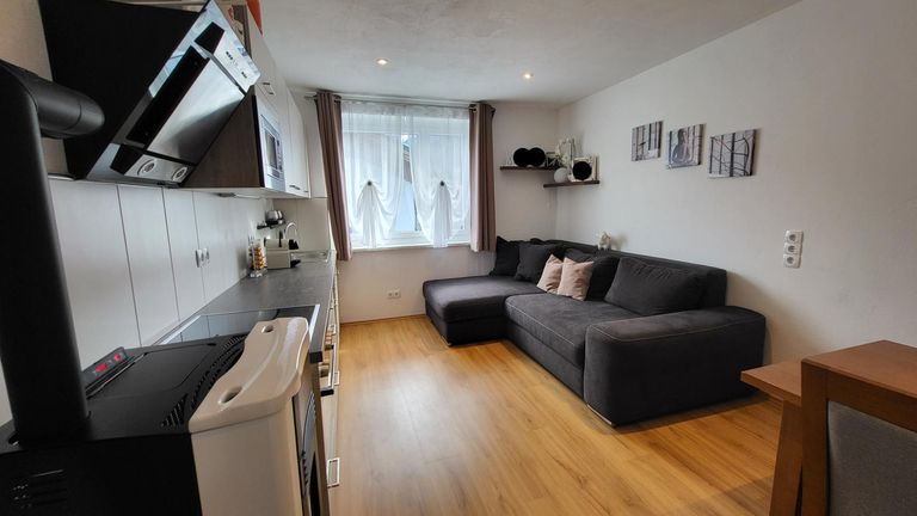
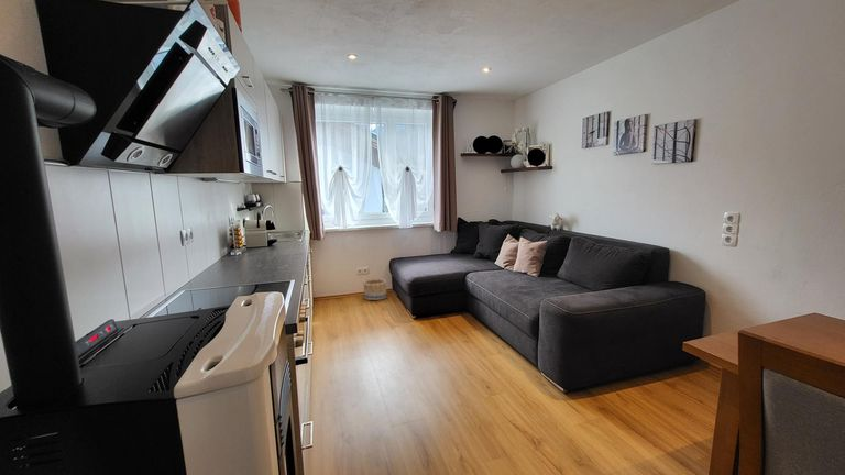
+ basket [362,278,387,301]
